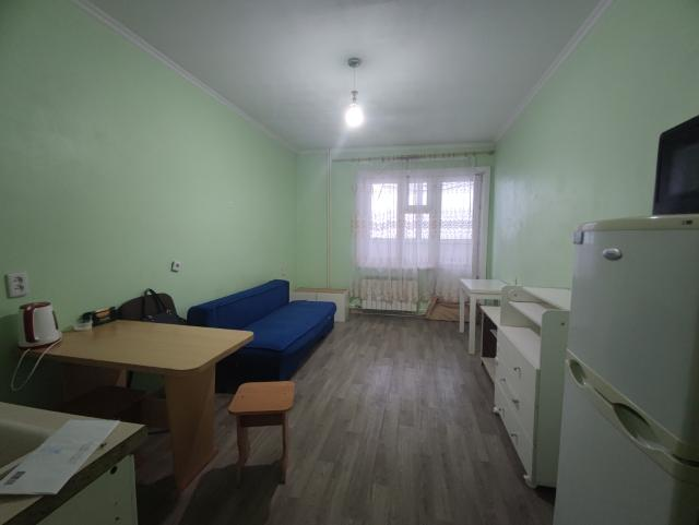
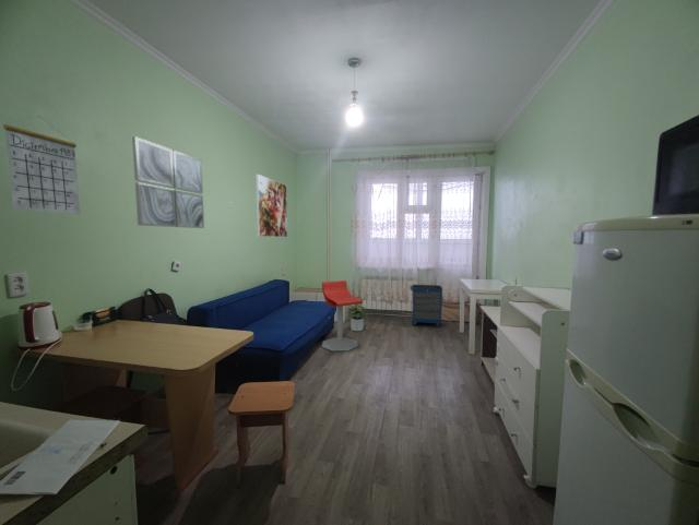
+ wall art [131,135,205,229]
+ stool [321,279,364,353]
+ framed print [254,174,288,238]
+ calendar [2,115,81,215]
+ cabinet [408,284,443,329]
+ potted plant [346,305,368,332]
